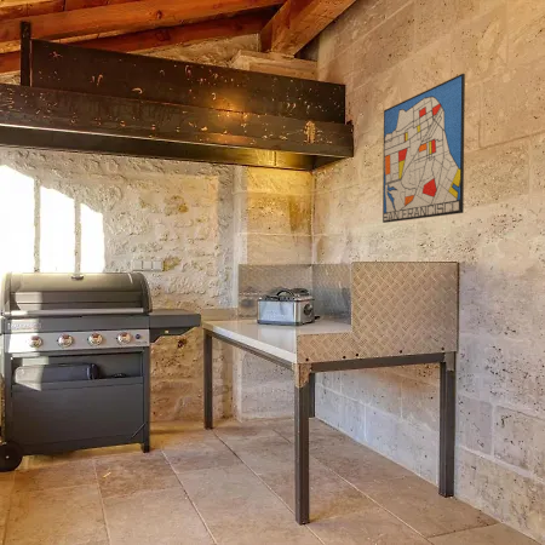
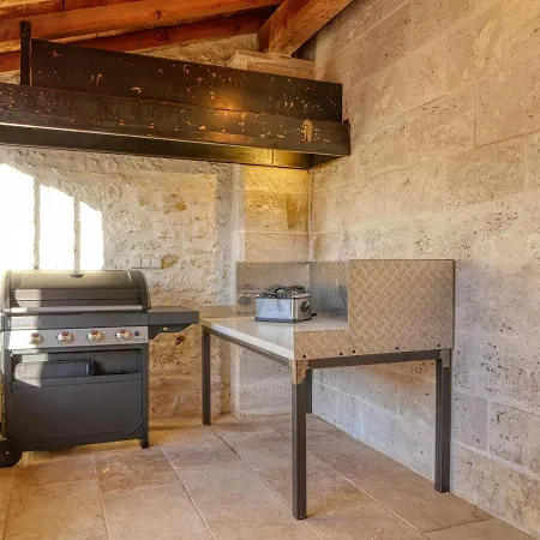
- wall art [382,73,466,224]
